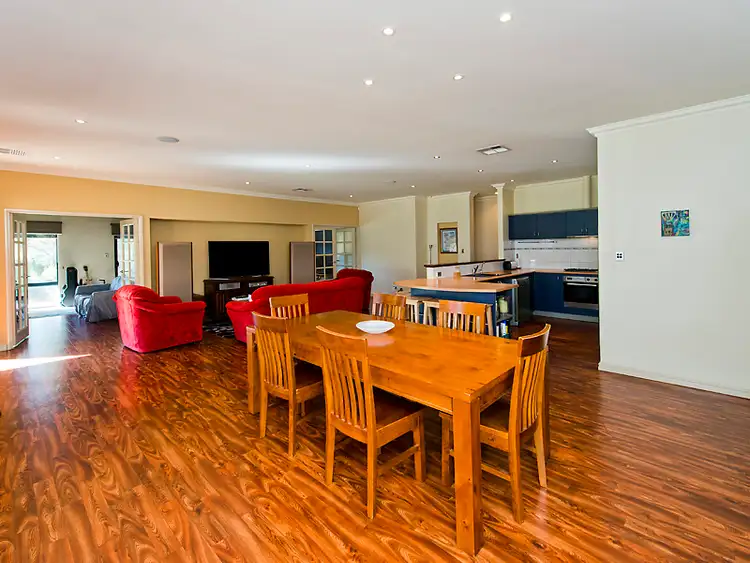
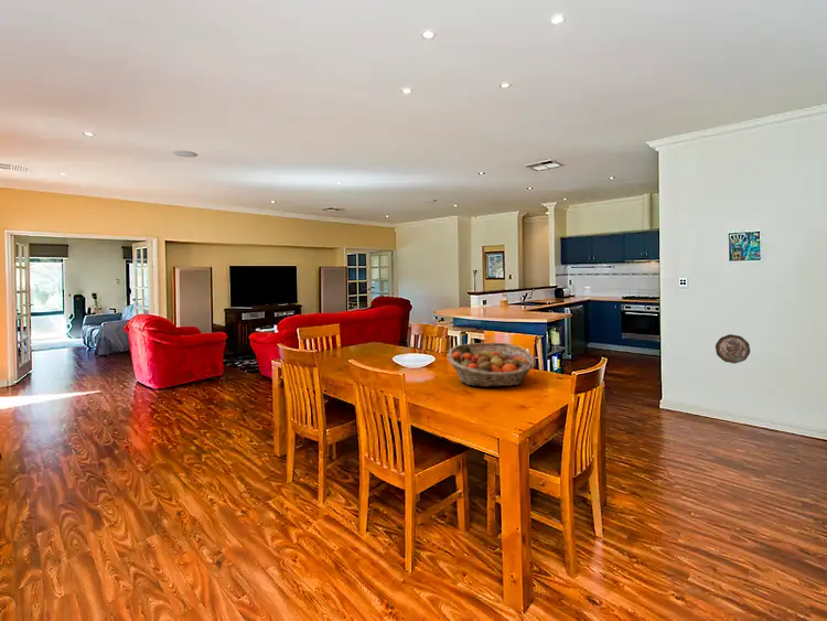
+ decorative plate [715,333,751,364]
+ fruit basket [447,342,537,388]
